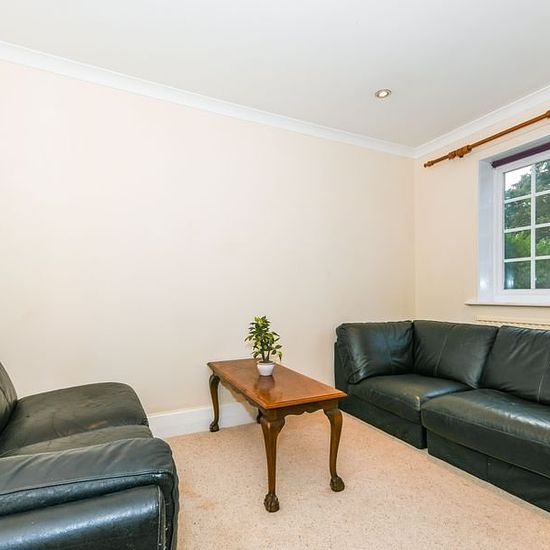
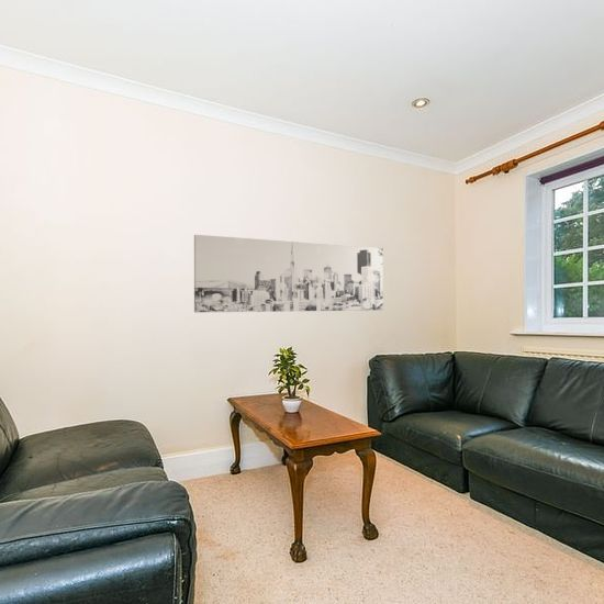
+ wall art [193,234,384,314]
